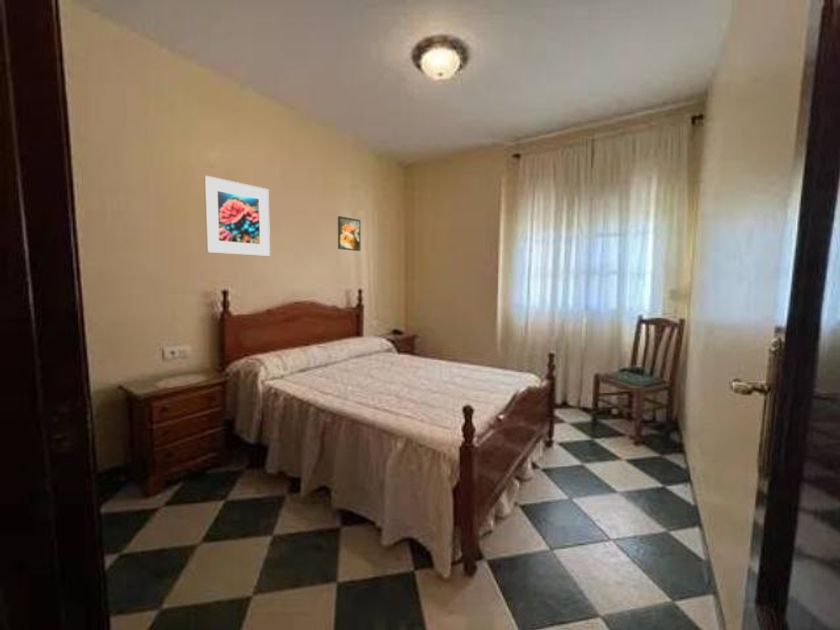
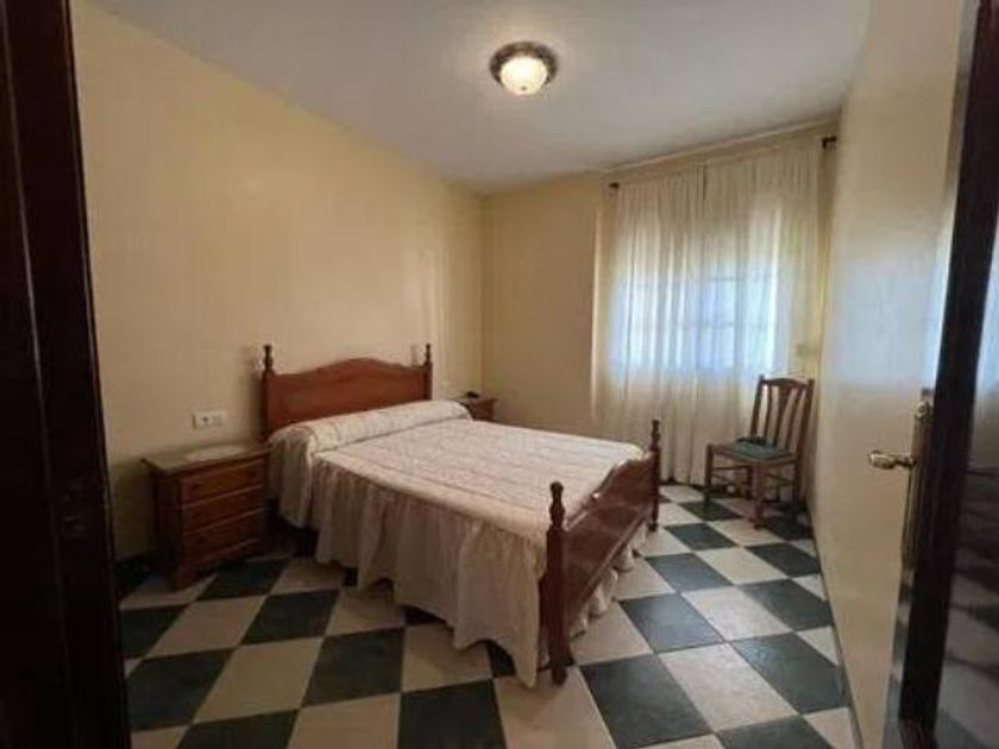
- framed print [337,215,361,252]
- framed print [203,175,271,257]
